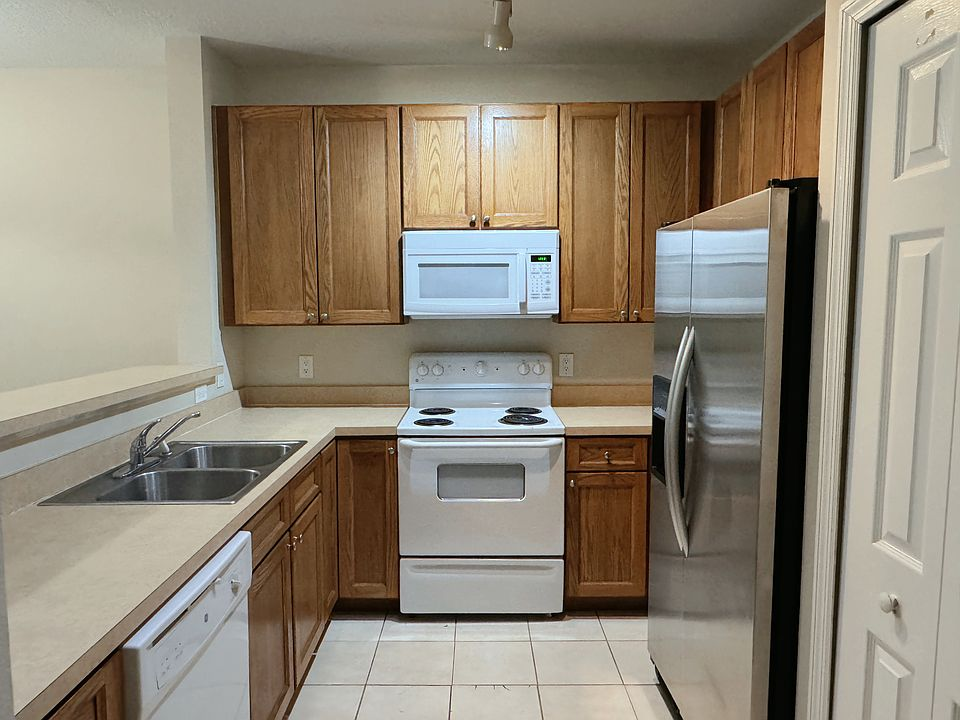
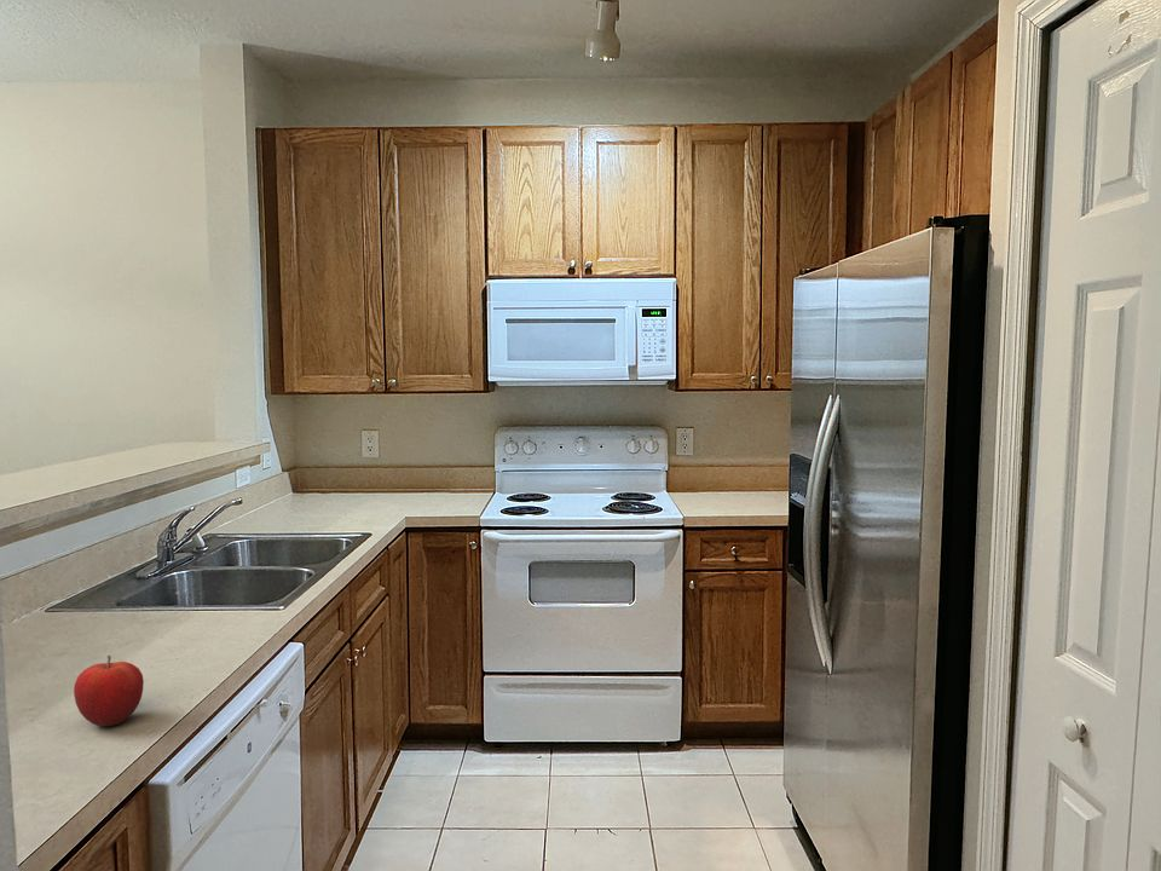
+ fruit [73,654,145,727]
